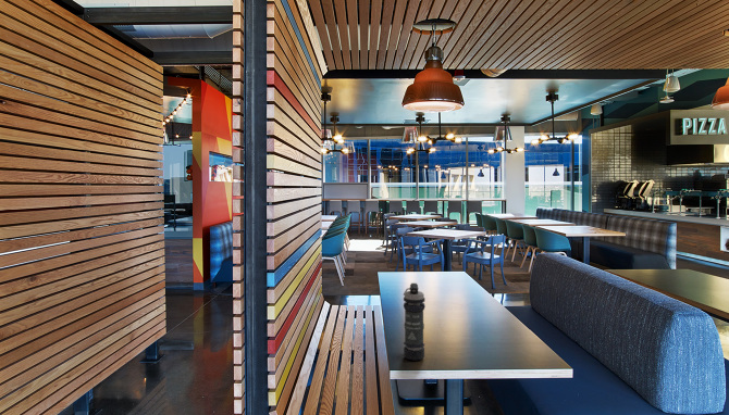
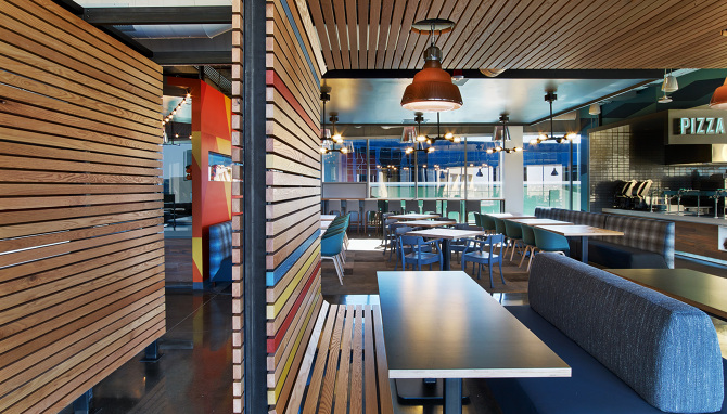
- smoke grenade [403,282,427,362]
